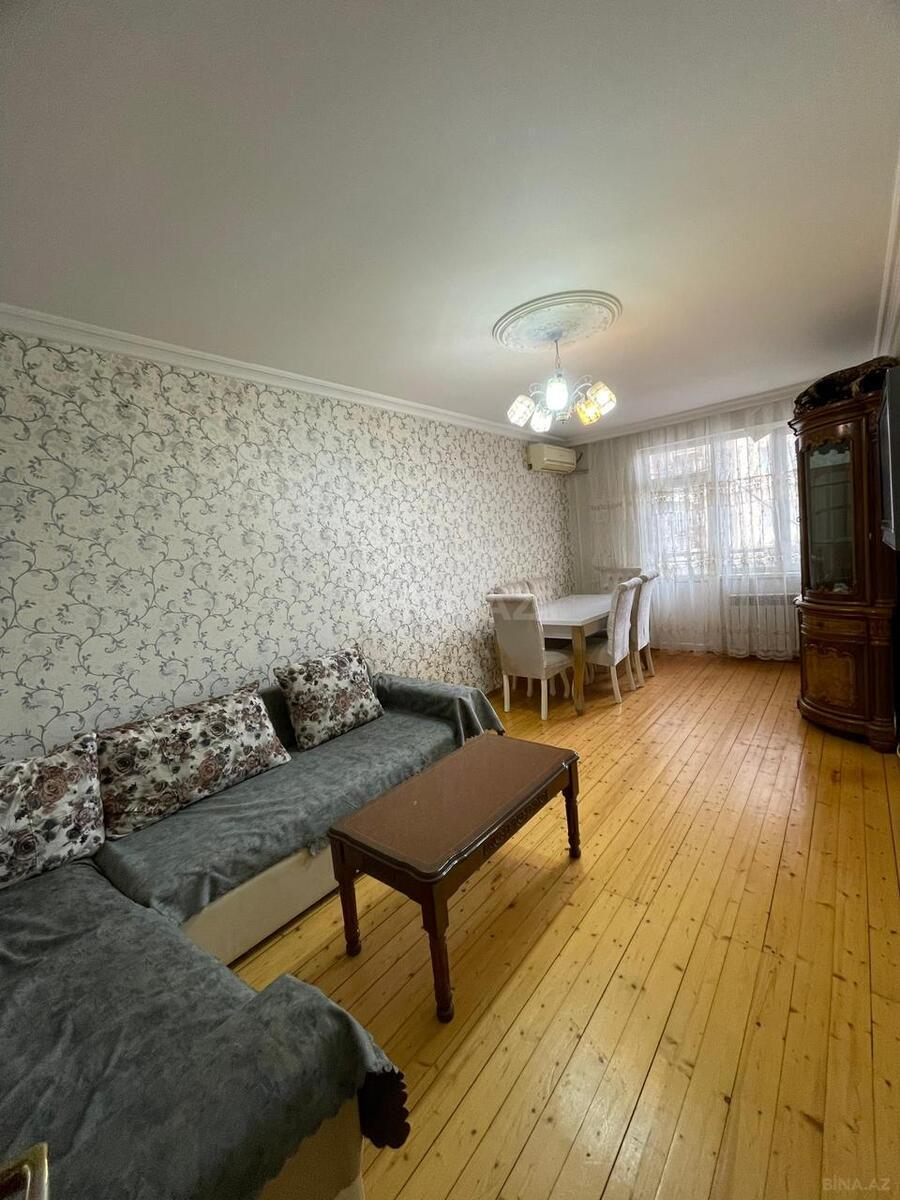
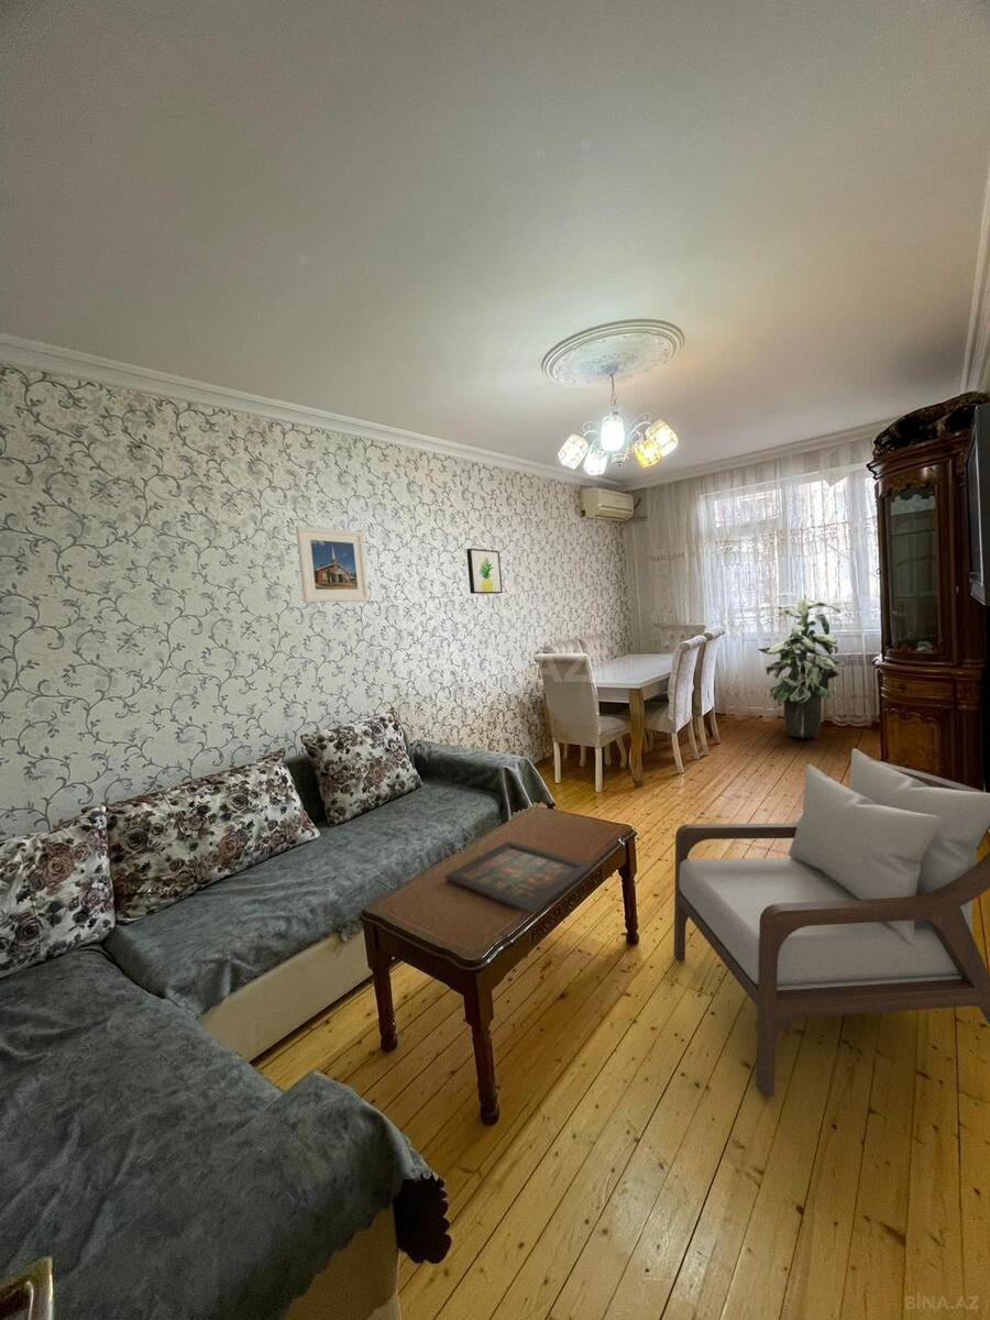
+ icon panel [444,840,593,915]
+ armchair [673,748,990,1098]
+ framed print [295,525,371,604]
+ wall art [465,548,504,595]
+ indoor plant [757,592,847,738]
